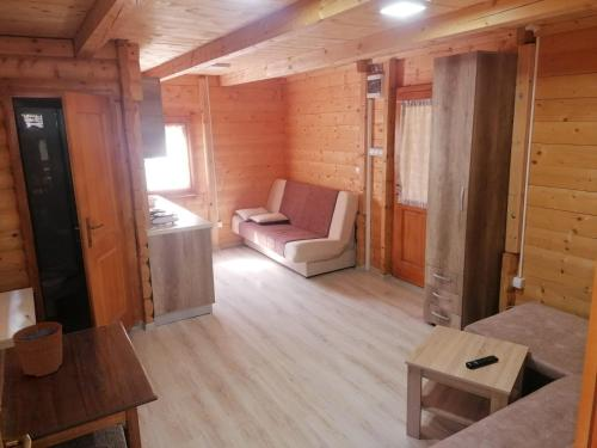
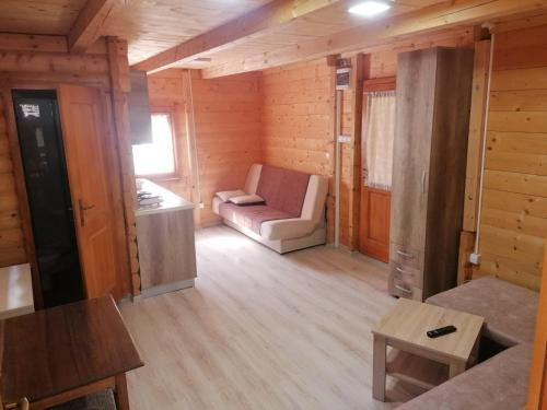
- plant pot [11,314,63,379]
